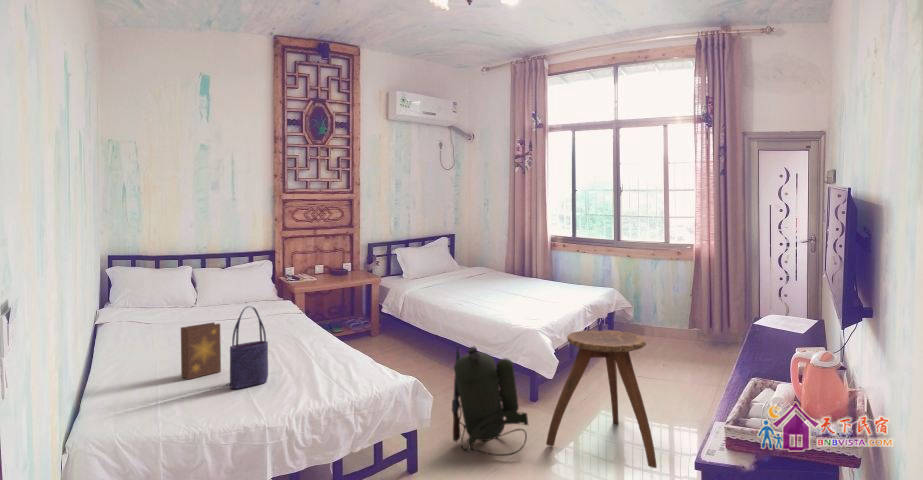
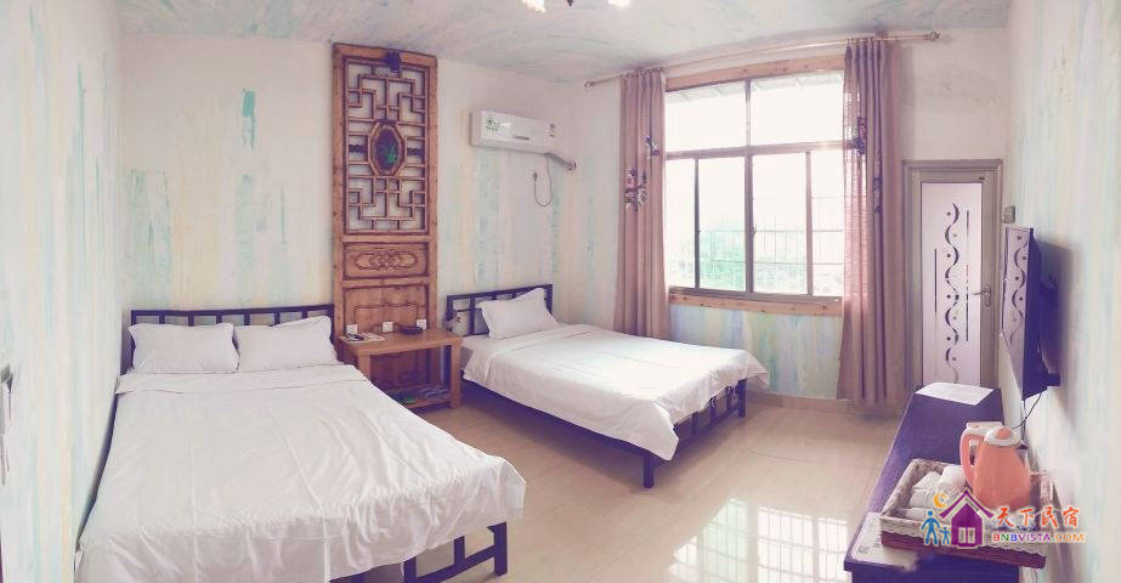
- book [180,321,222,380]
- backpack [451,345,529,457]
- stool [545,329,658,469]
- tote bag [229,305,269,390]
